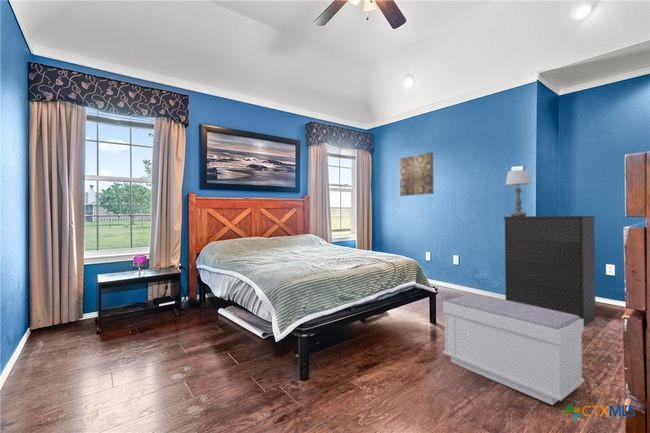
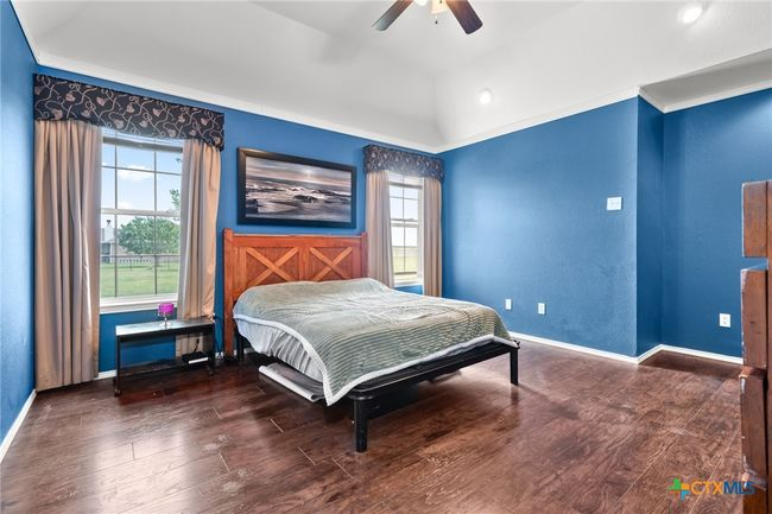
- dresser [503,215,597,326]
- table lamp [505,169,532,216]
- bench [442,293,585,406]
- wall art [399,151,435,197]
